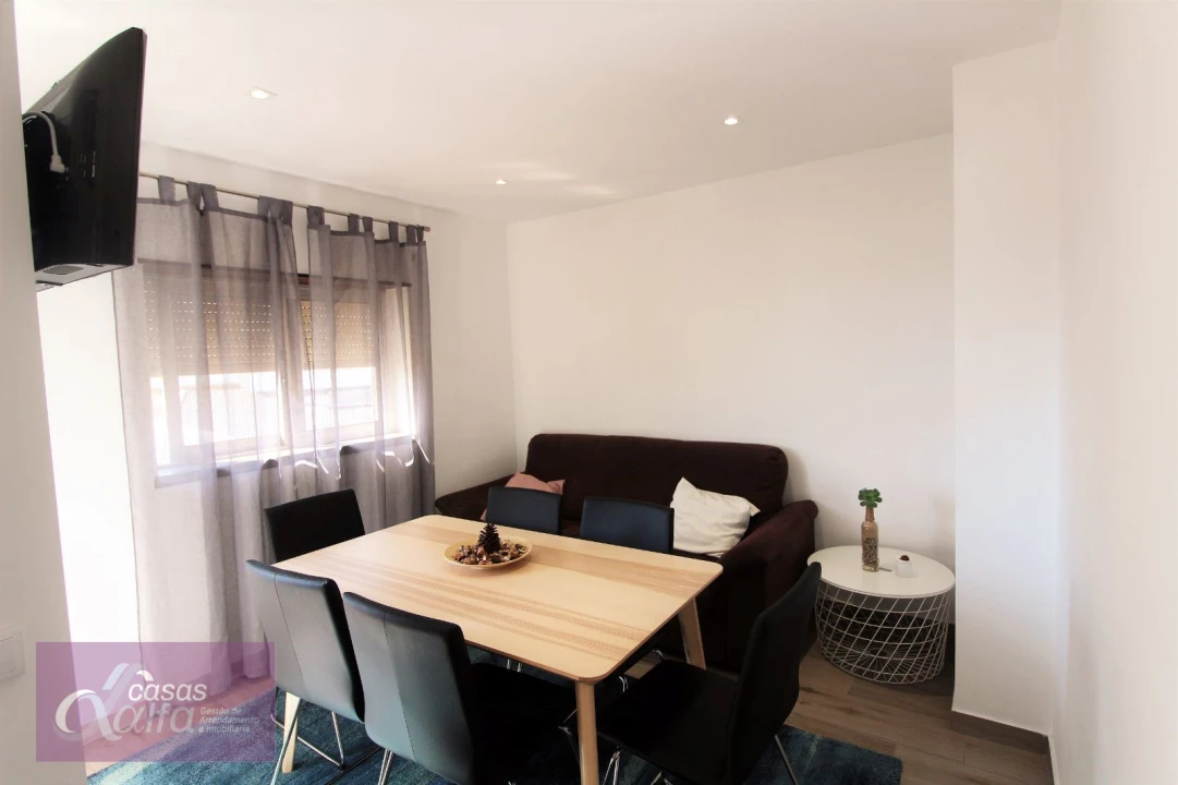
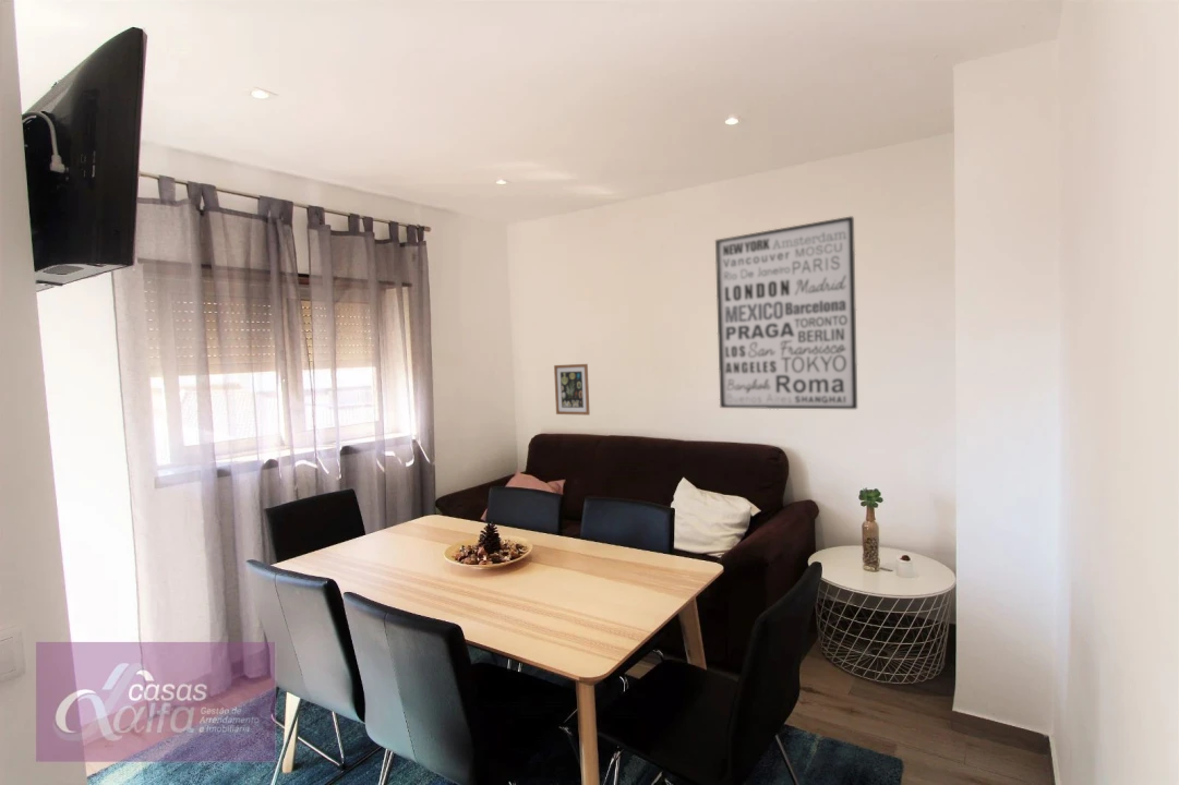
+ wall art [714,215,858,410]
+ wall art [553,363,591,416]
